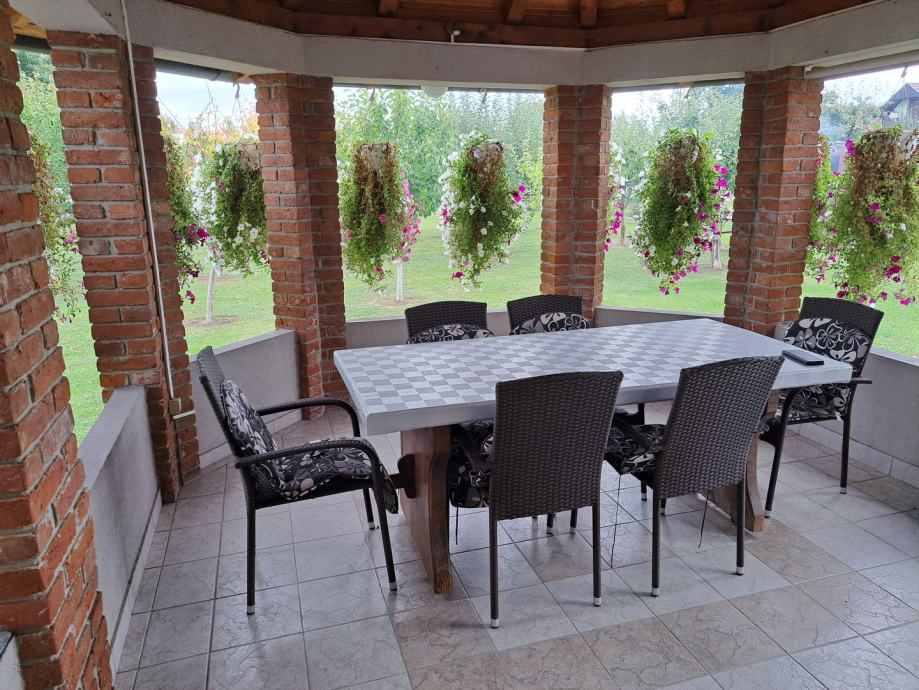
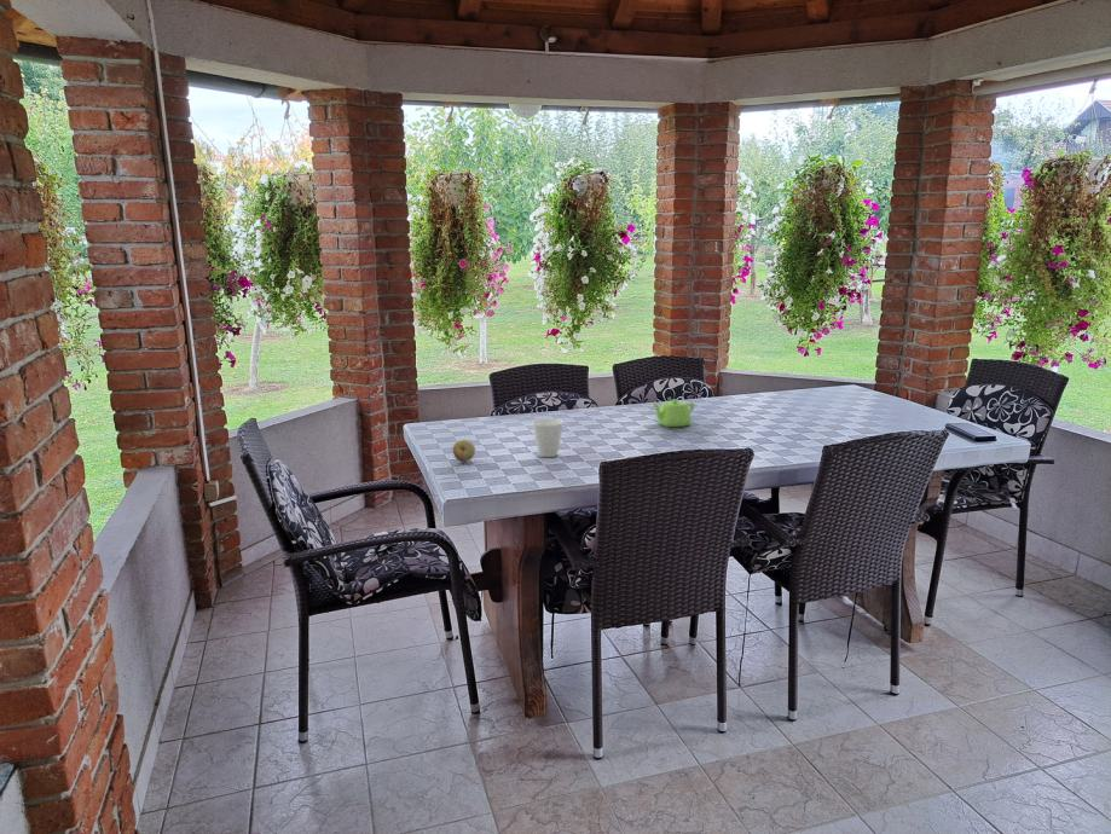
+ teapot [652,398,696,428]
+ cup [531,417,565,458]
+ fruit [452,439,476,463]
